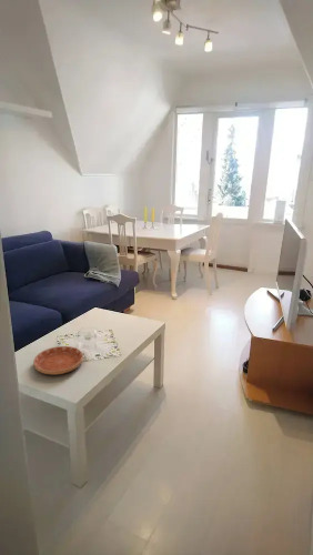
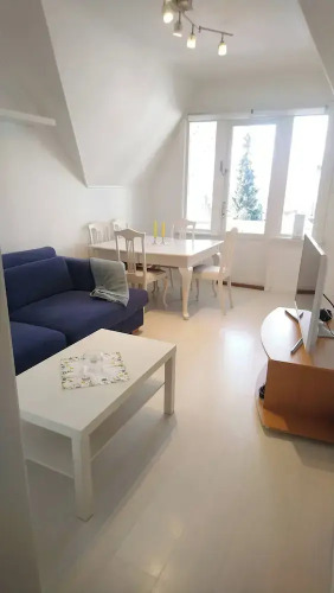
- saucer [32,345,84,375]
